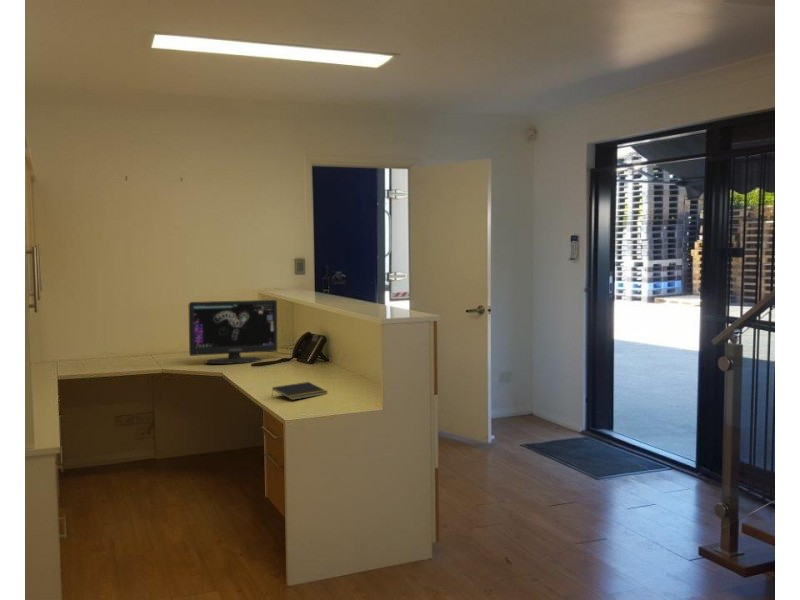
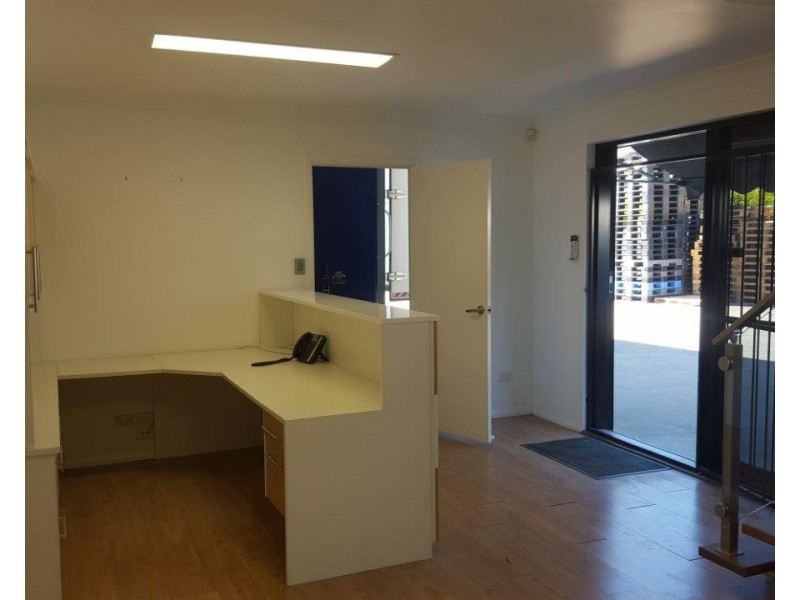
- notepad [271,381,329,401]
- computer monitor [188,299,278,365]
